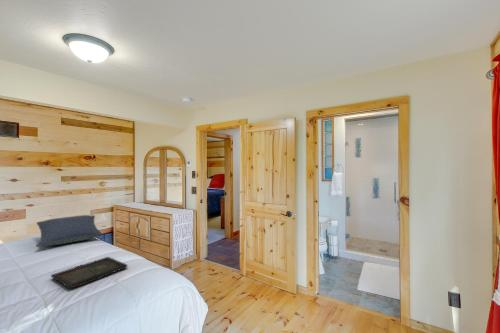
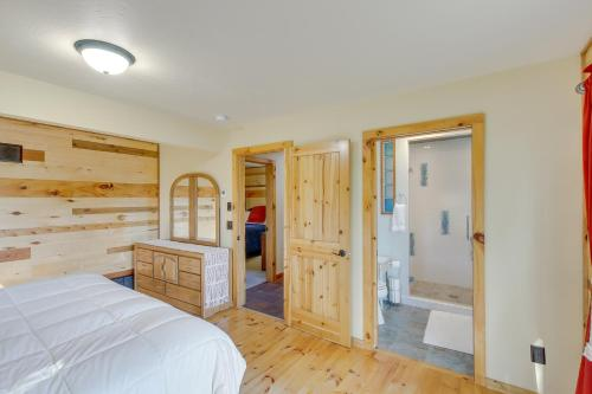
- tray [50,256,128,289]
- pillow [35,214,103,248]
